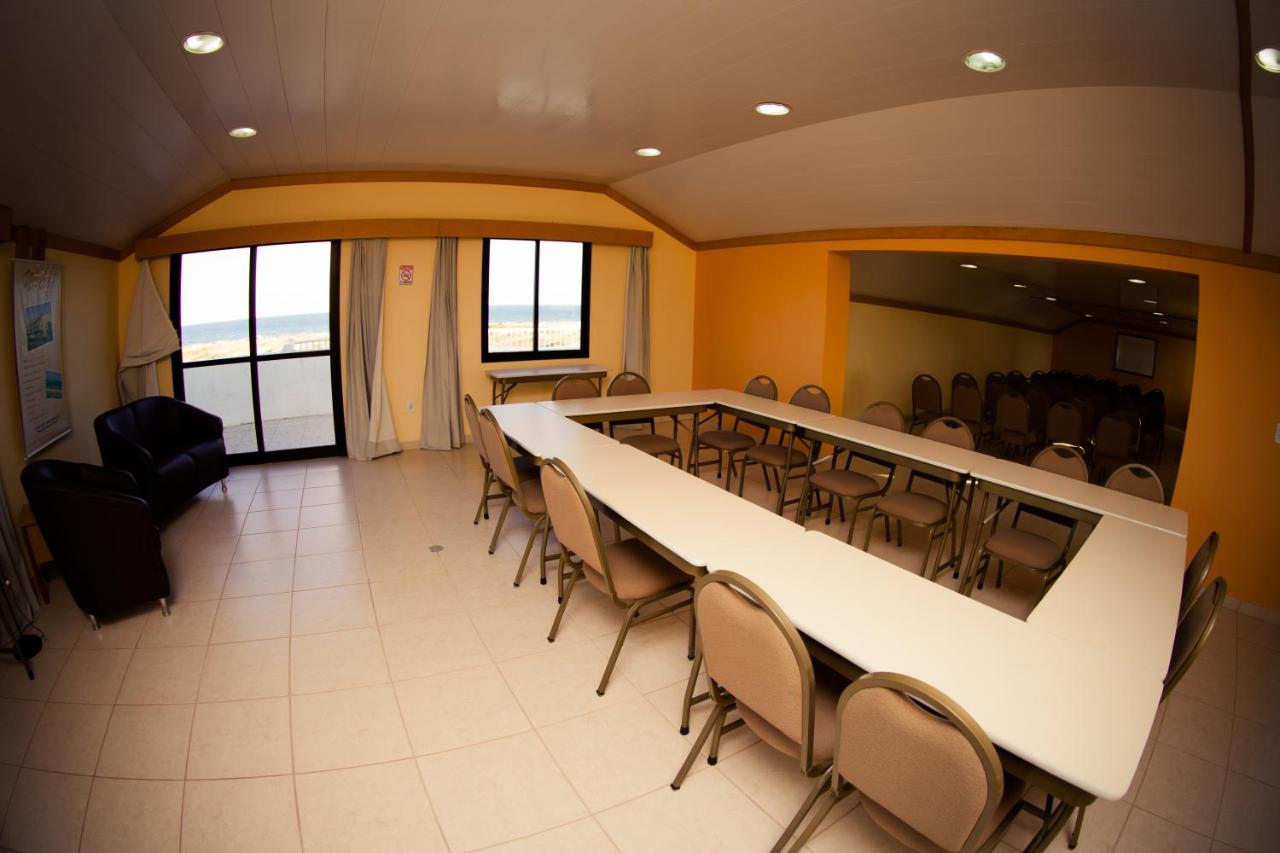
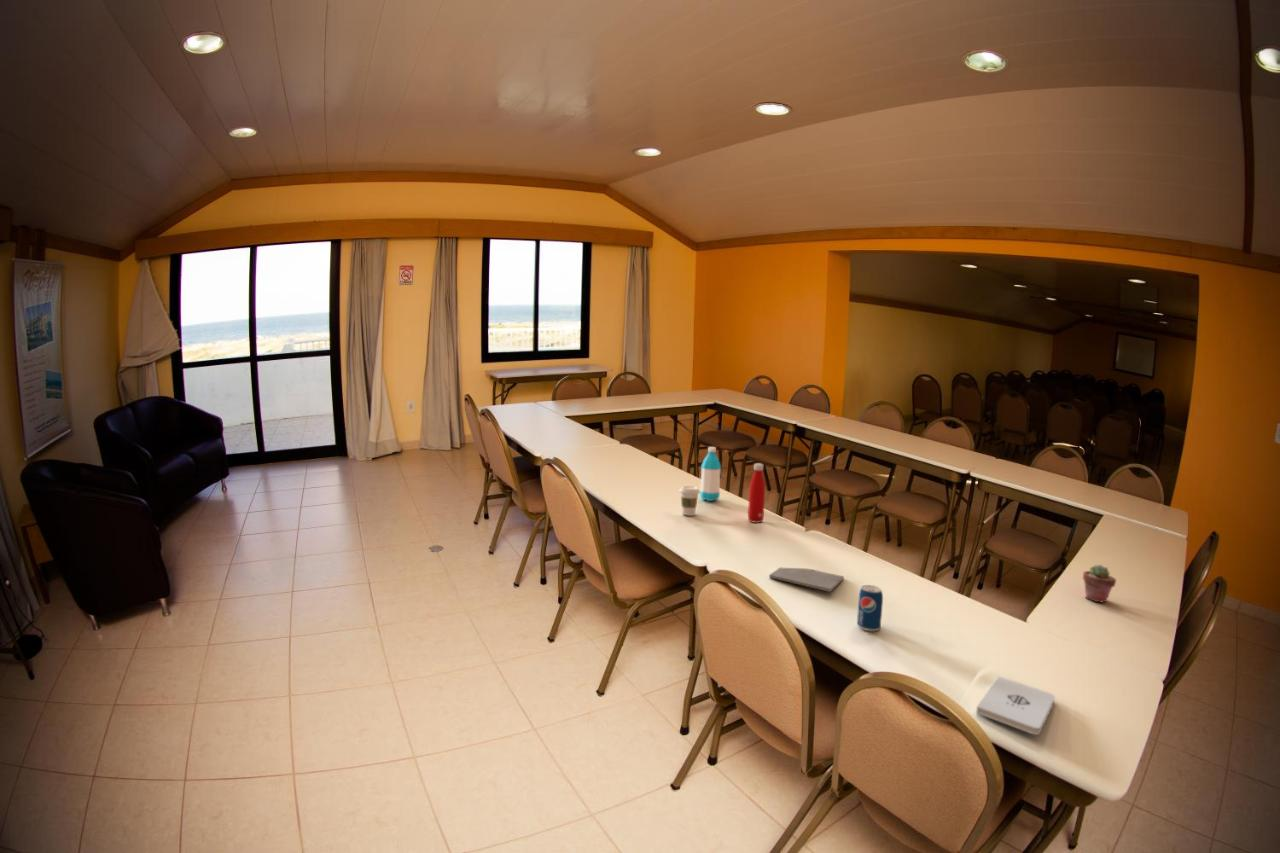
+ notepad [975,675,1056,736]
+ notepad [768,567,845,593]
+ coffee cup [679,485,701,516]
+ bottle [747,463,766,524]
+ potted succulent [1082,564,1117,603]
+ beverage can [856,584,884,632]
+ water bottle [699,446,722,502]
